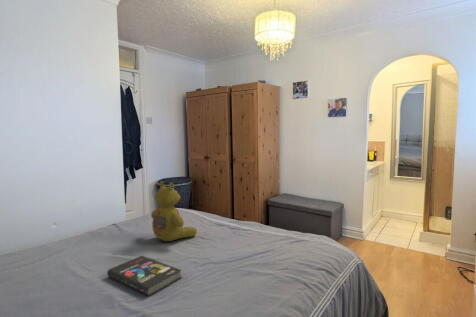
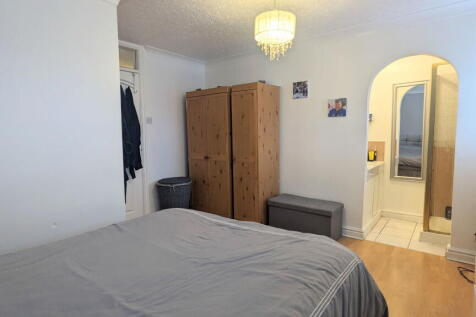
- book [106,255,183,297]
- stuffed bear [150,180,198,242]
